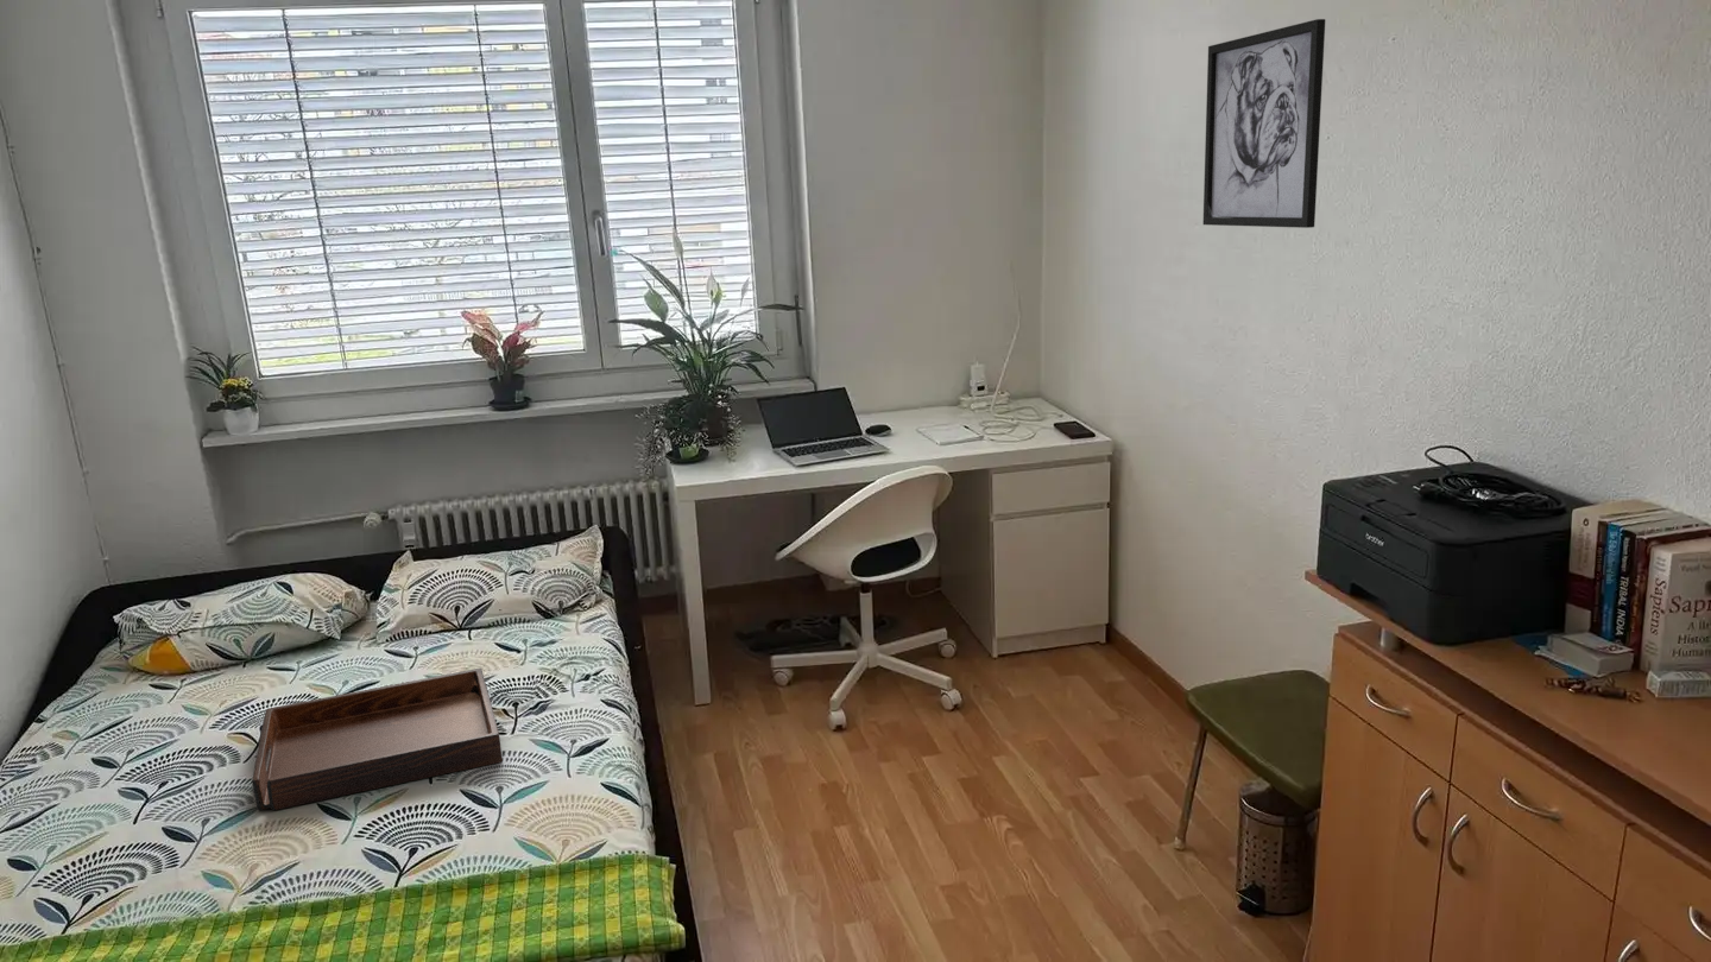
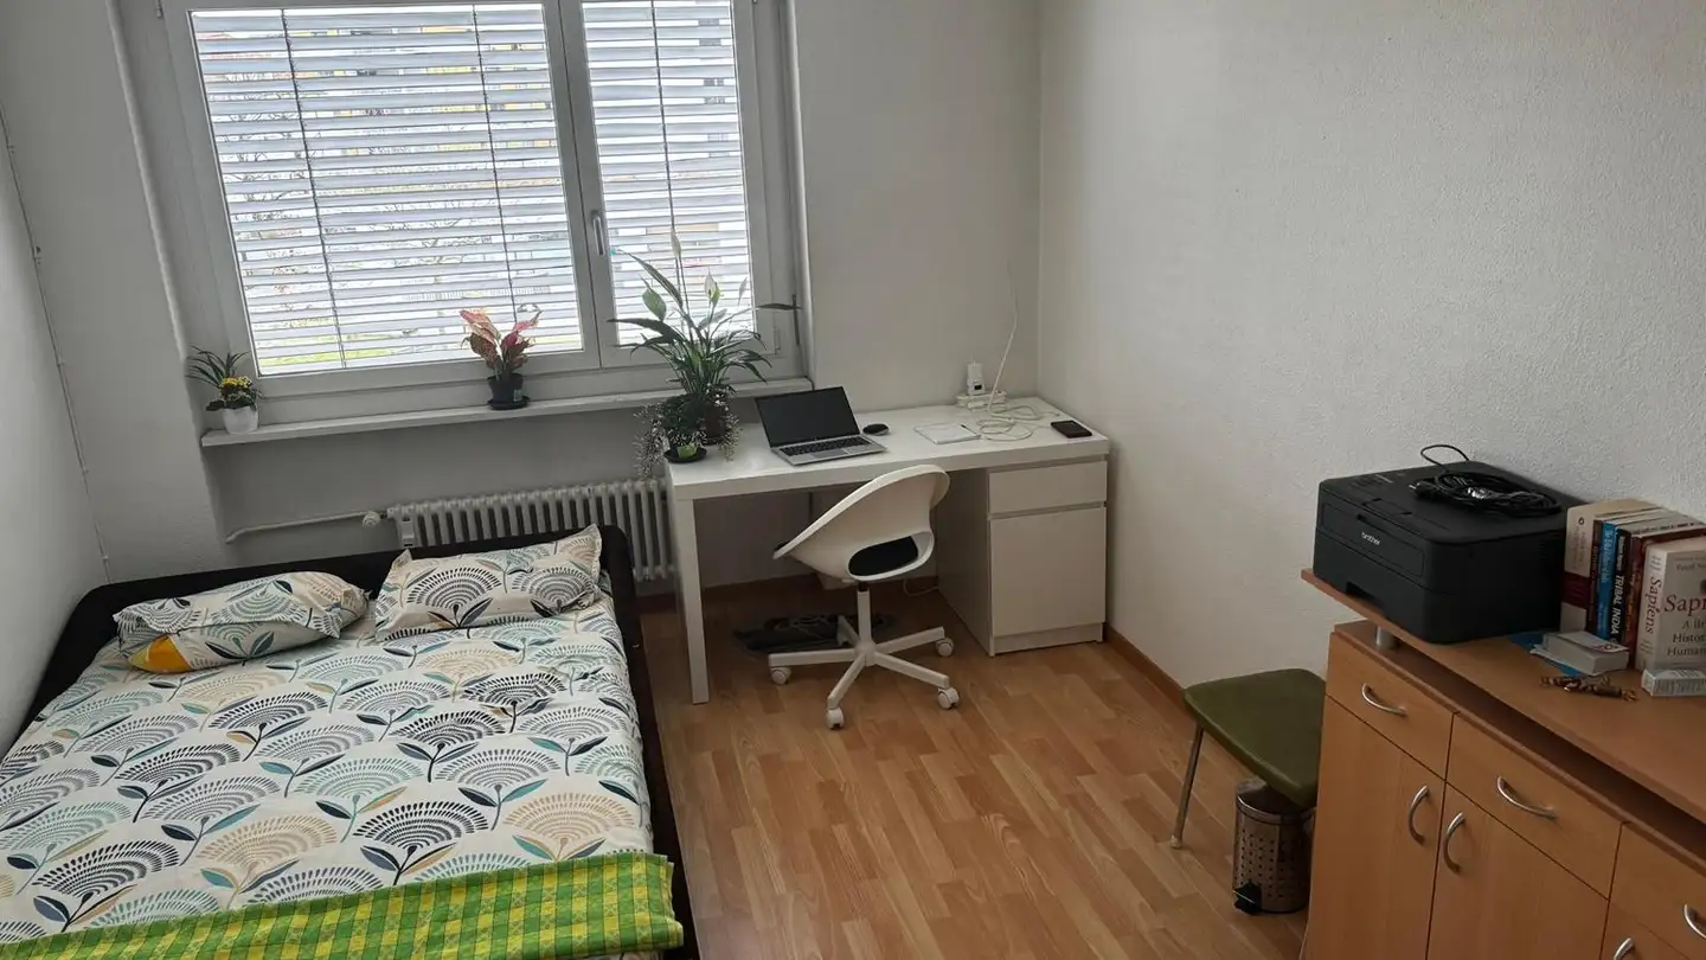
- wall art [1202,18,1326,229]
- serving tray [251,667,504,811]
